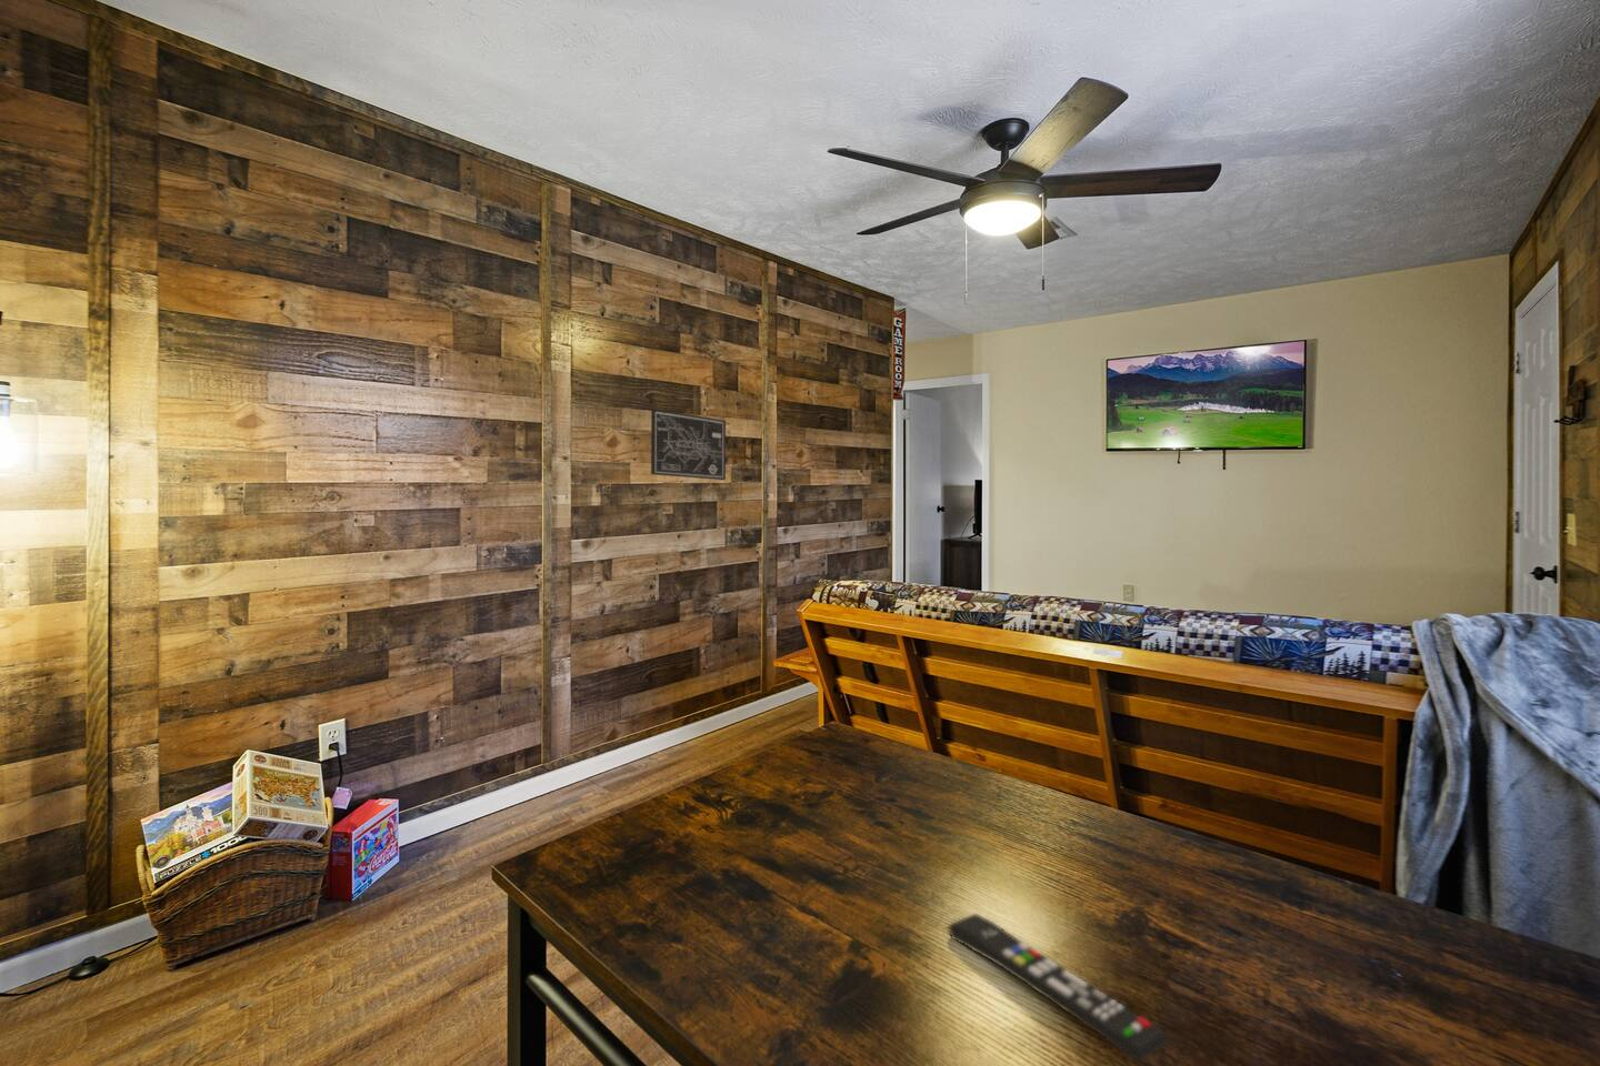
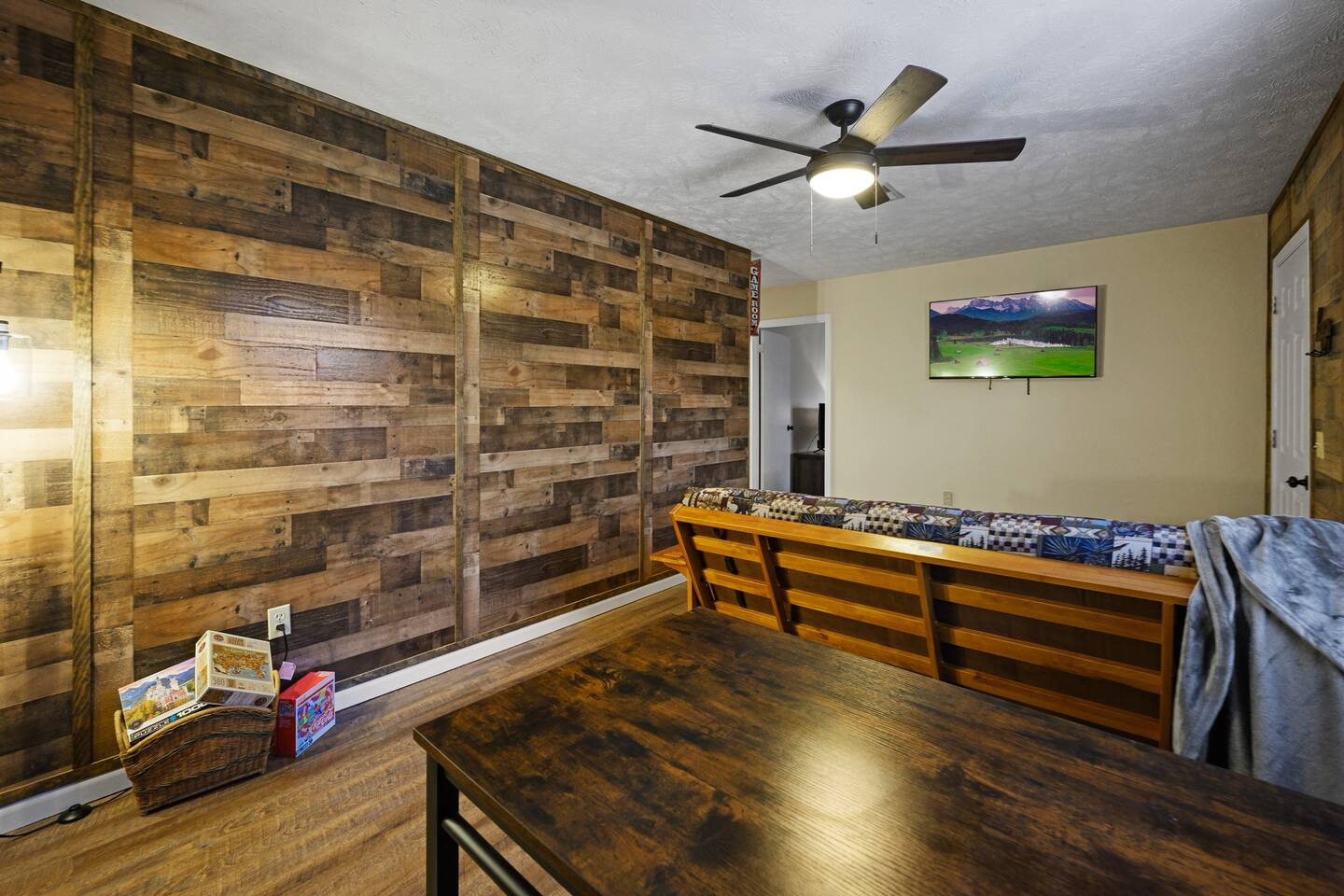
- remote control [946,913,1169,1064]
- wall art [650,408,726,481]
